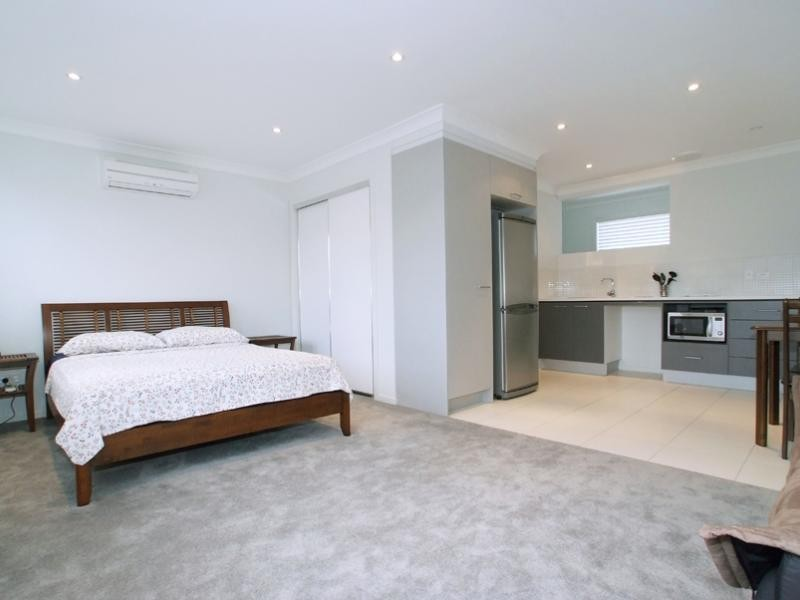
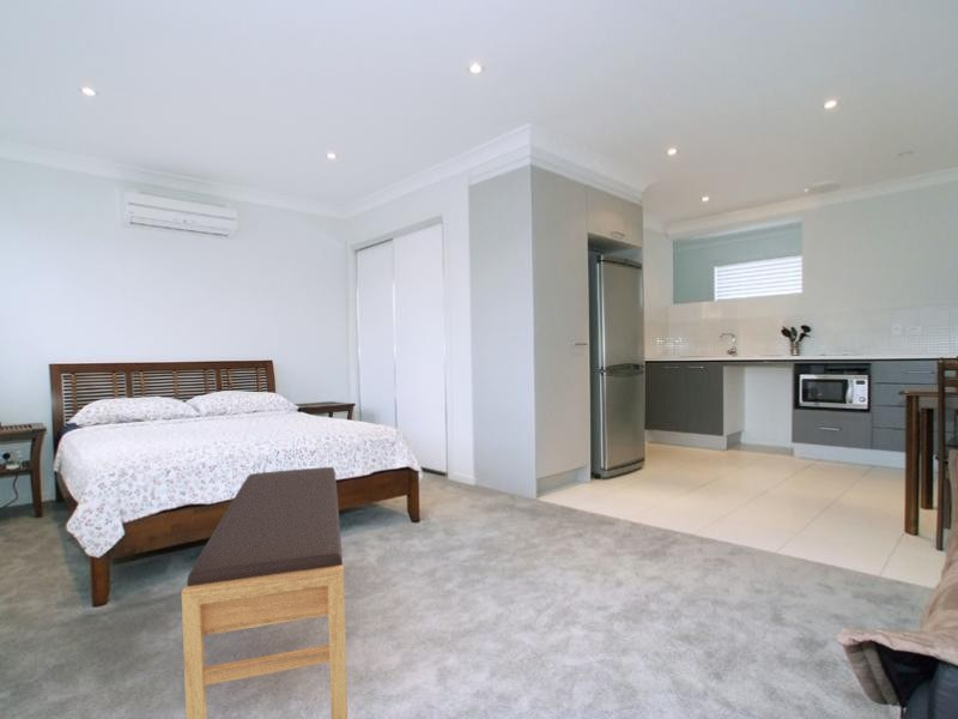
+ bench [181,466,348,719]
